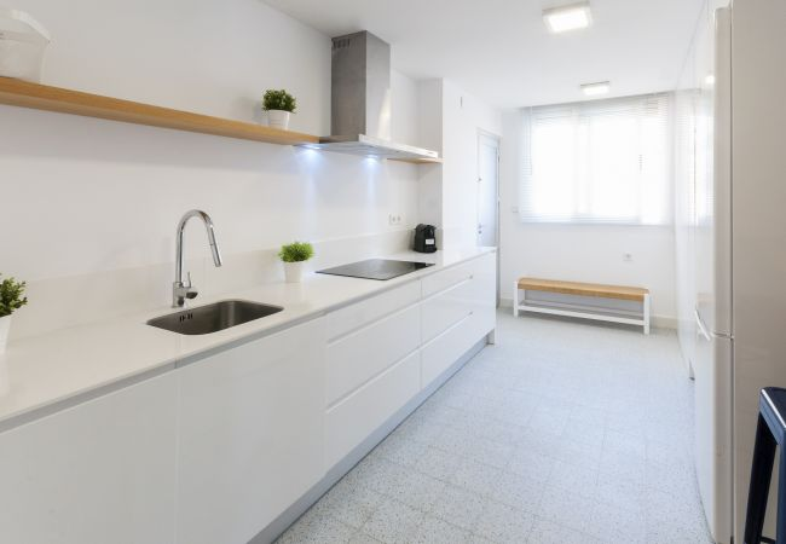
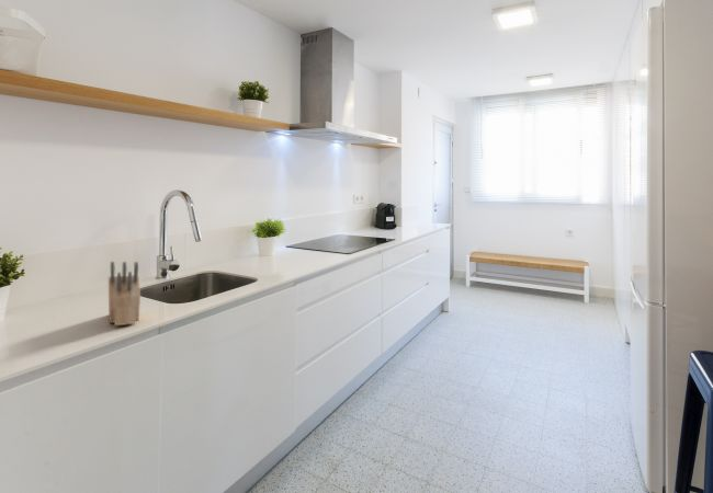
+ knife block [107,261,142,326]
